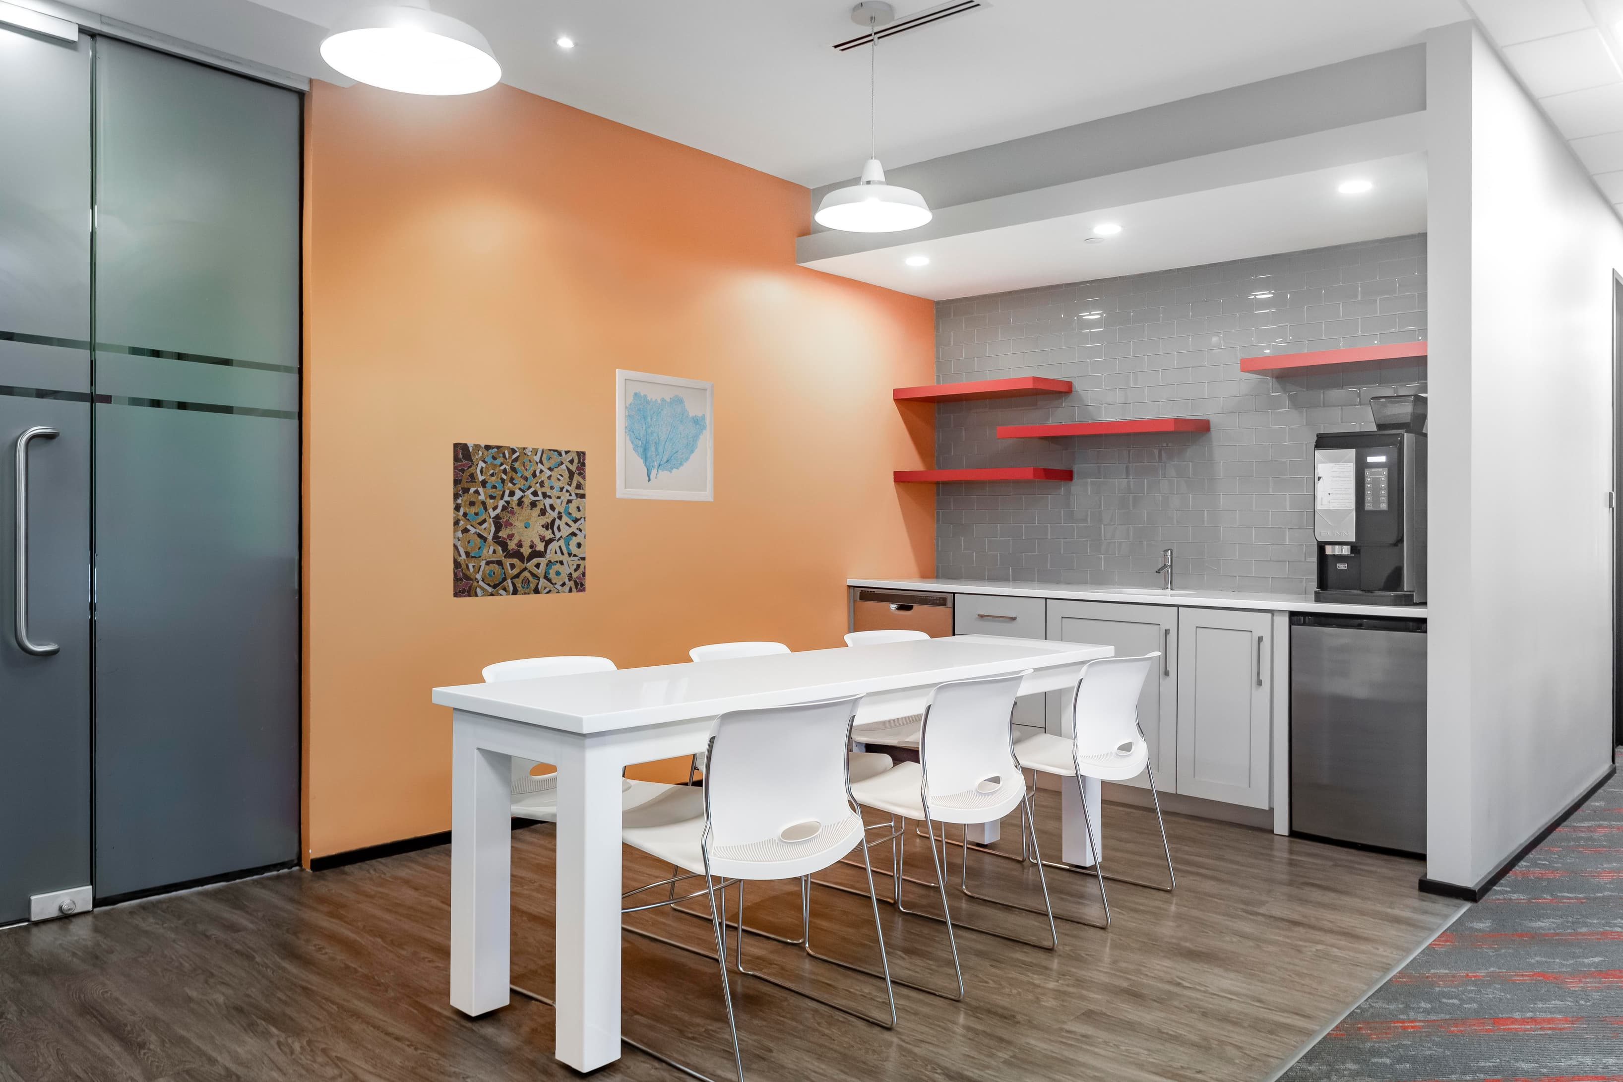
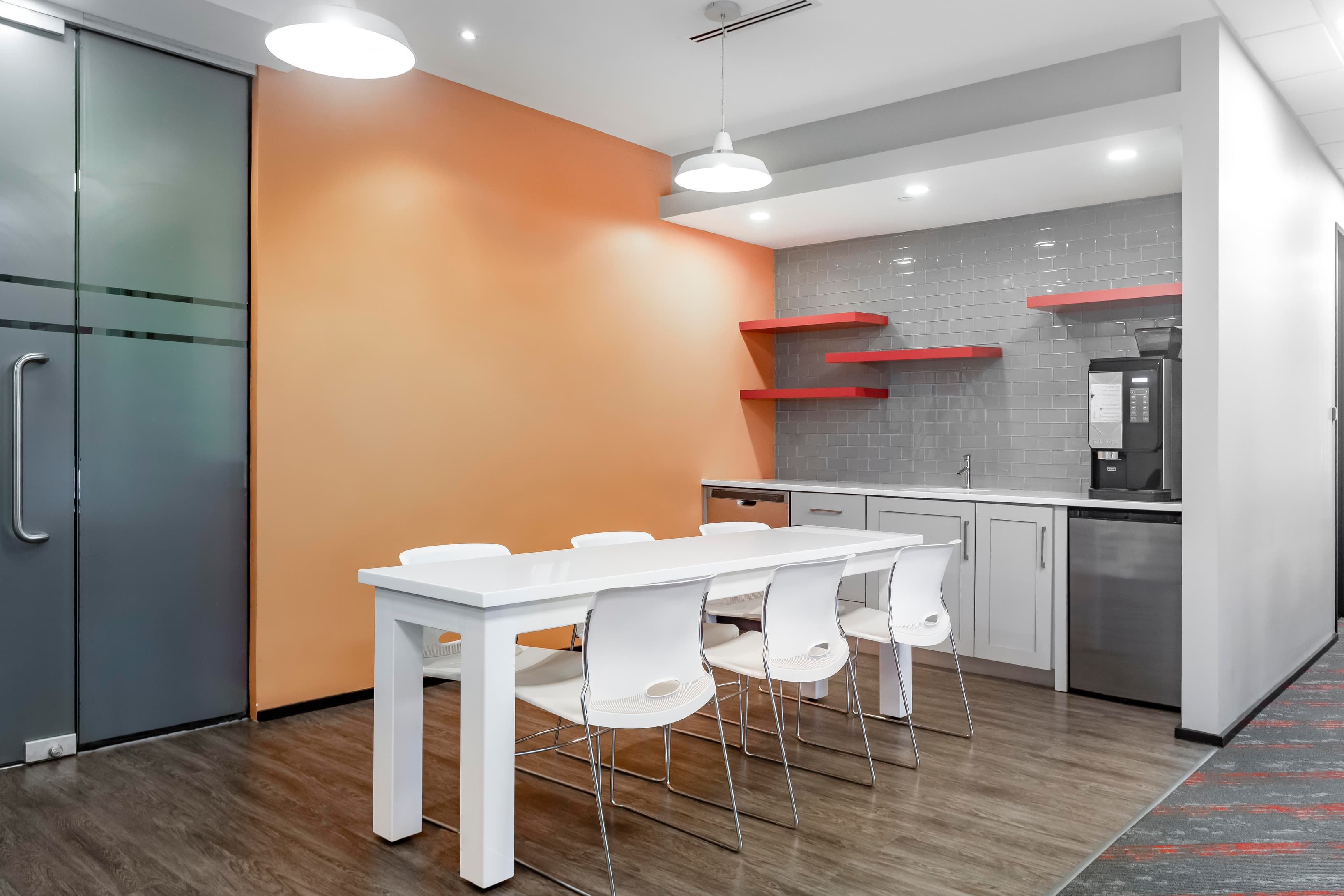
- wall art [453,442,587,598]
- wall art [616,368,714,502]
